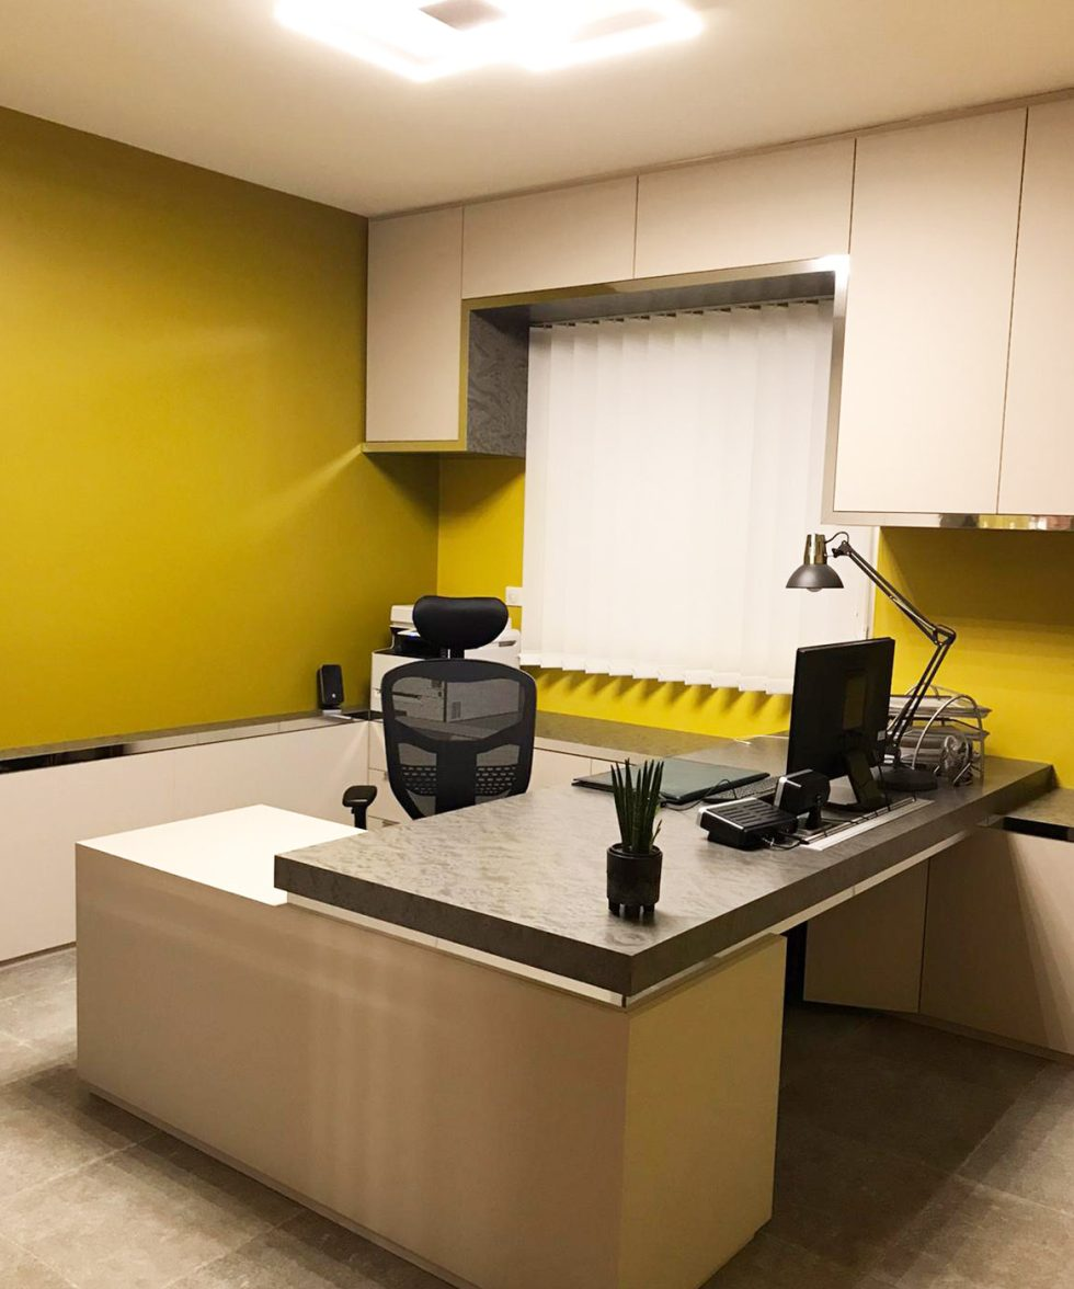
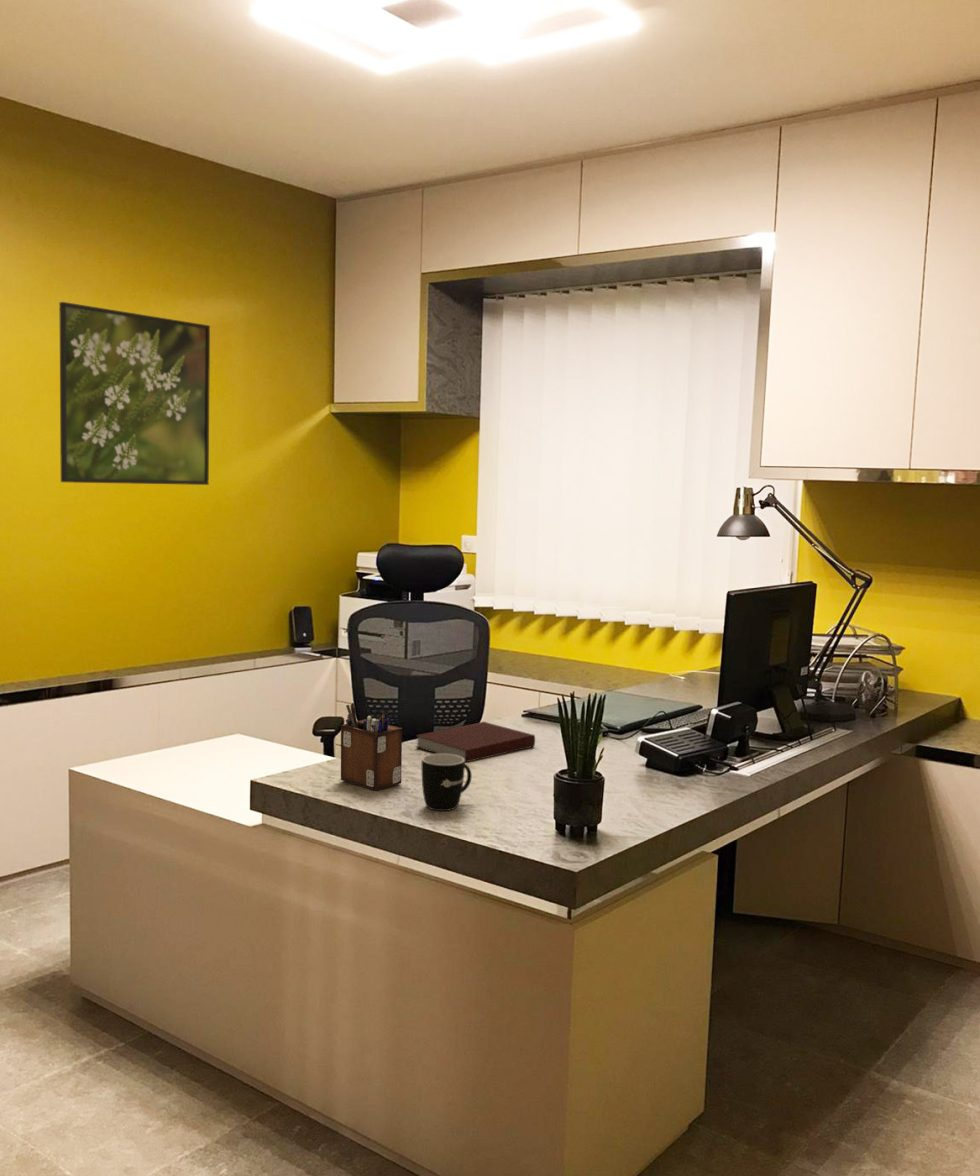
+ desk organizer [340,702,403,792]
+ mug [421,753,473,812]
+ notebook [414,721,536,763]
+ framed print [58,301,211,486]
